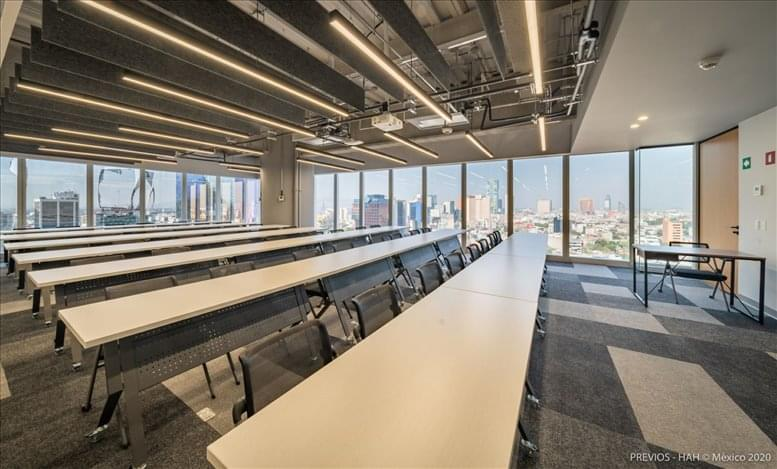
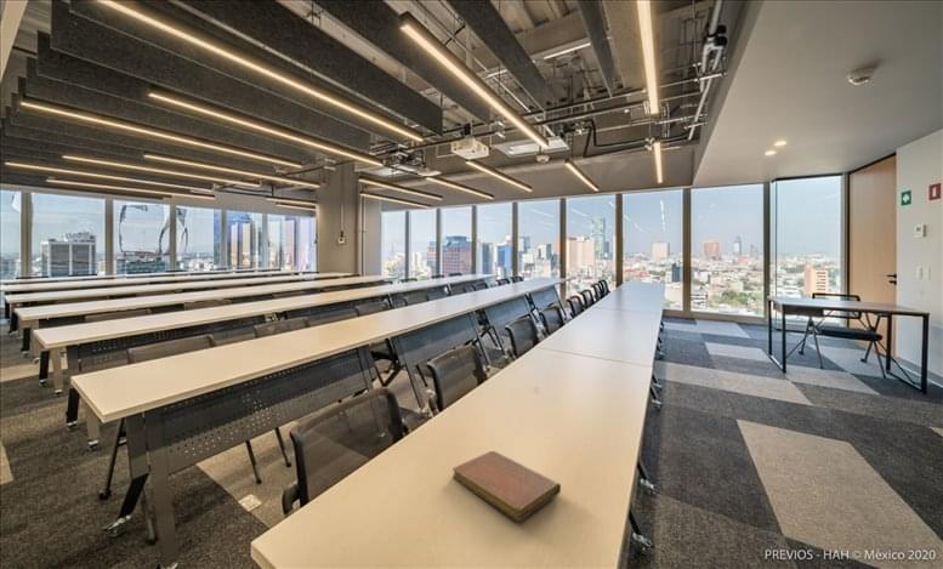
+ notebook [451,450,562,523]
